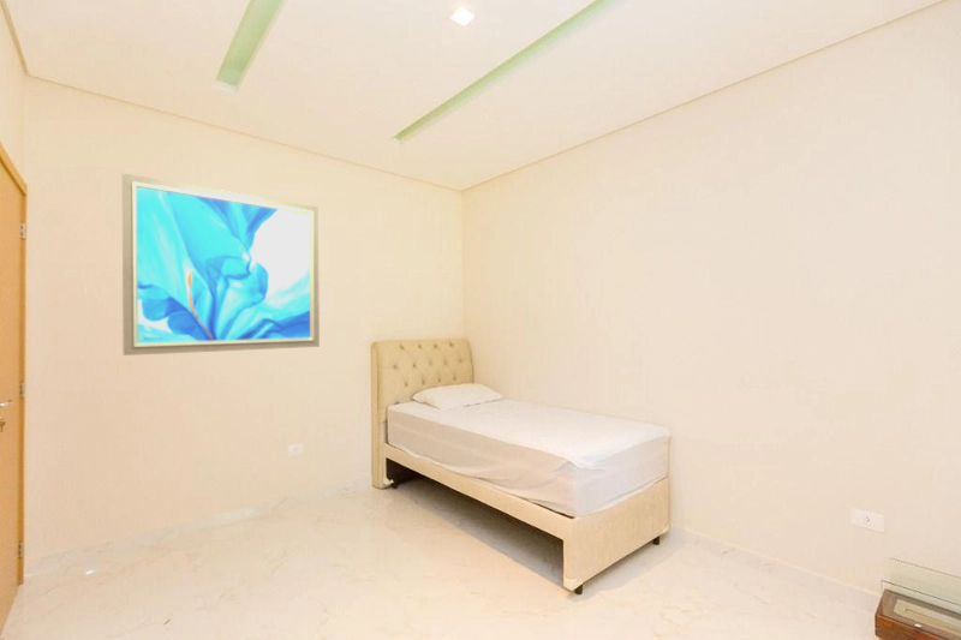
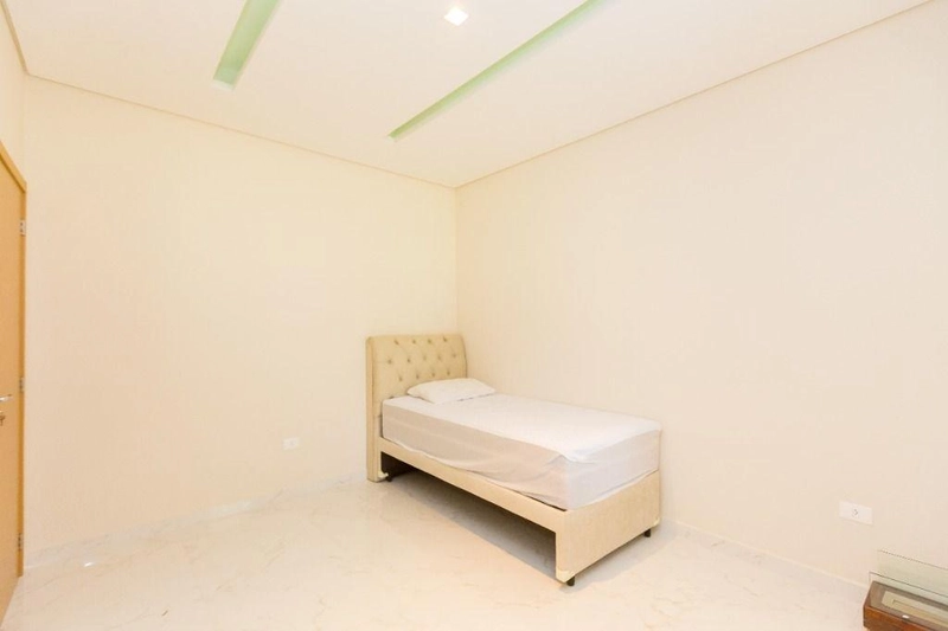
- wall art [121,172,321,357]
